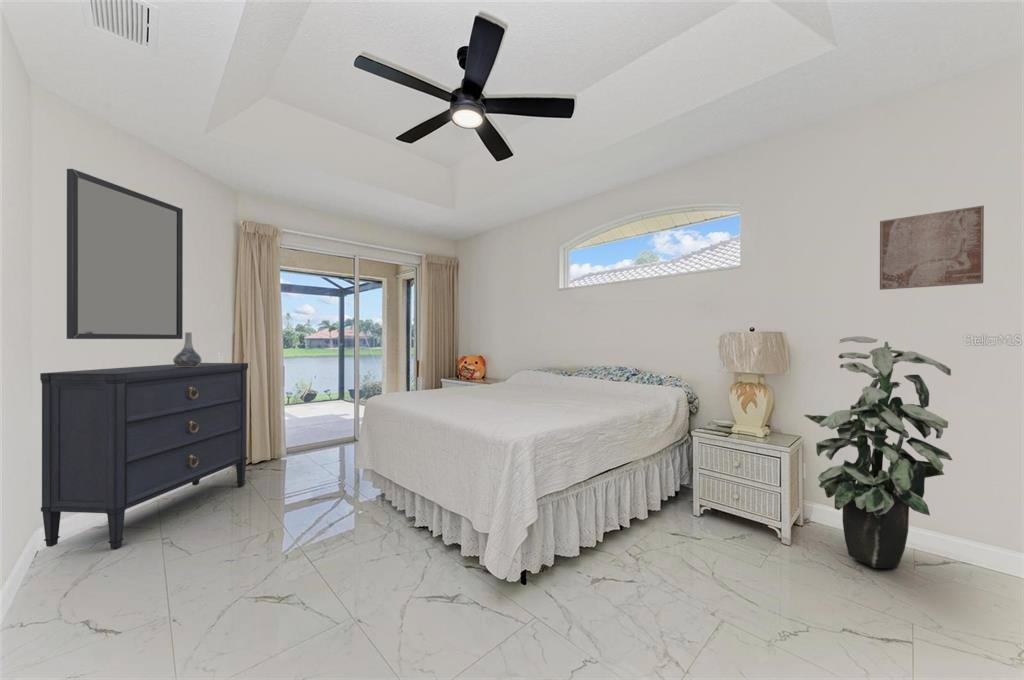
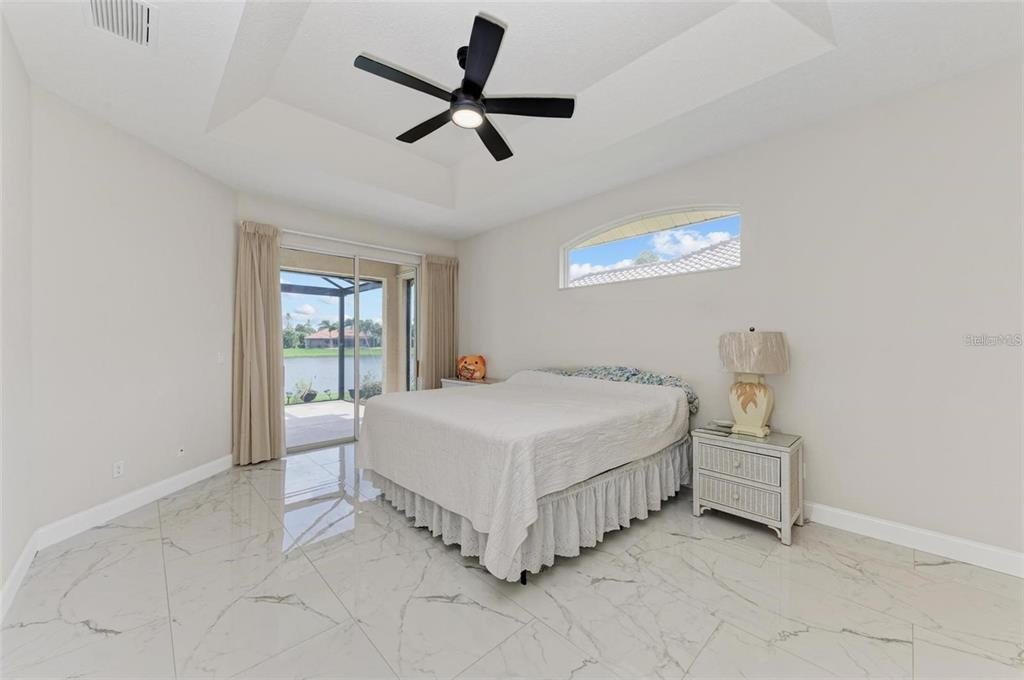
- decorative vase [172,332,202,367]
- dresser [39,362,249,550]
- indoor plant [803,335,953,569]
- home mirror [66,168,184,340]
- wall art [879,204,985,291]
